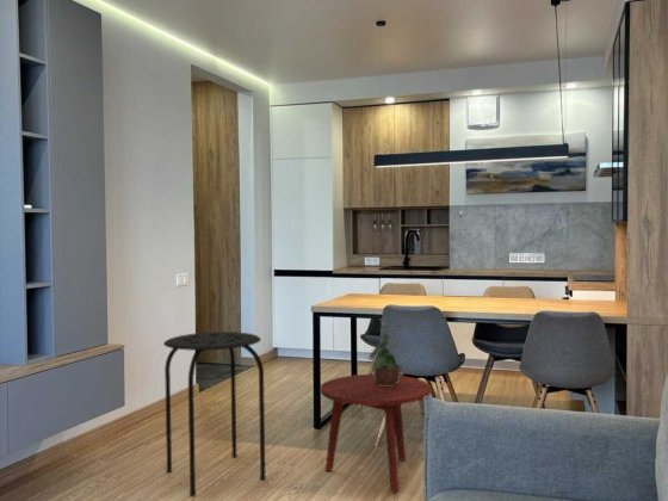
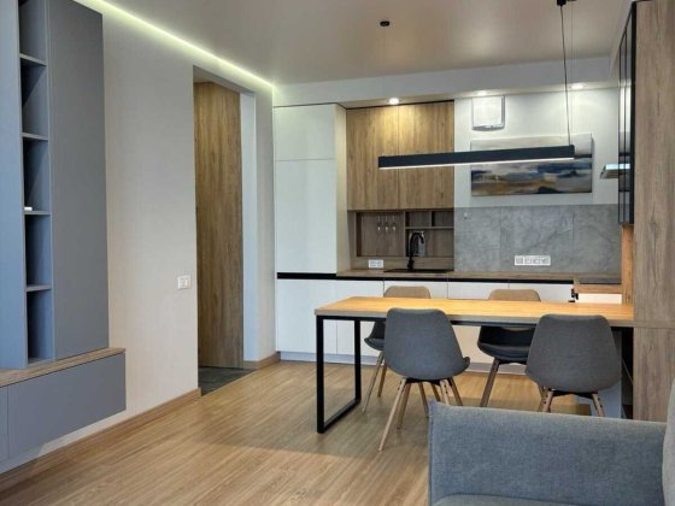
- stool [162,330,267,499]
- side table [318,373,432,494]
- potted plant [369,321,403,386]
